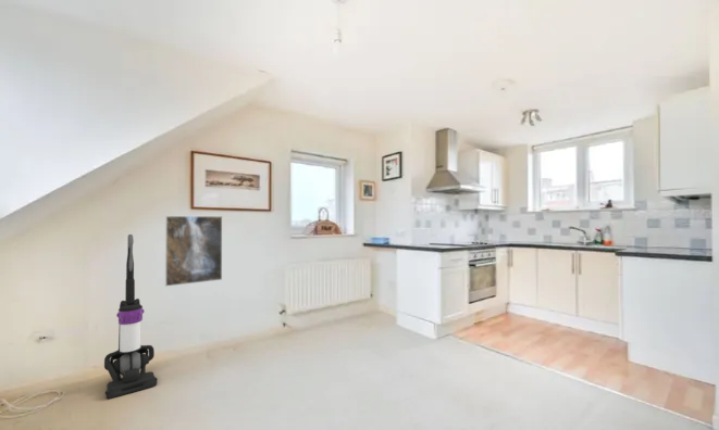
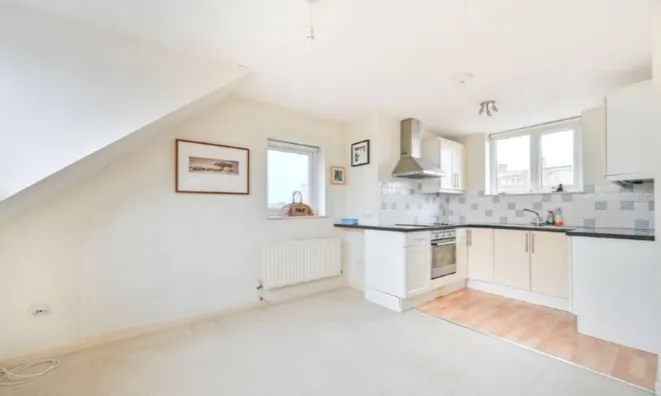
- vacuum cleaner [103,233,159,400]
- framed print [164,215,223,288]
